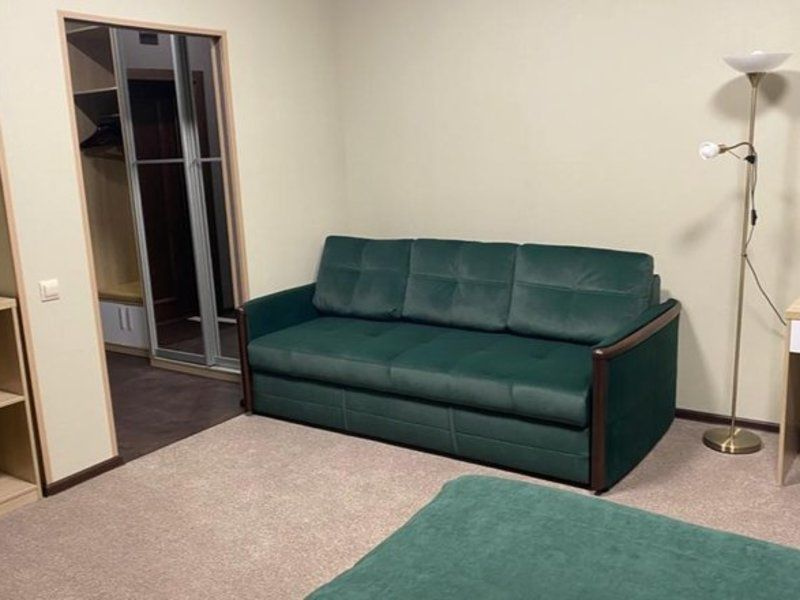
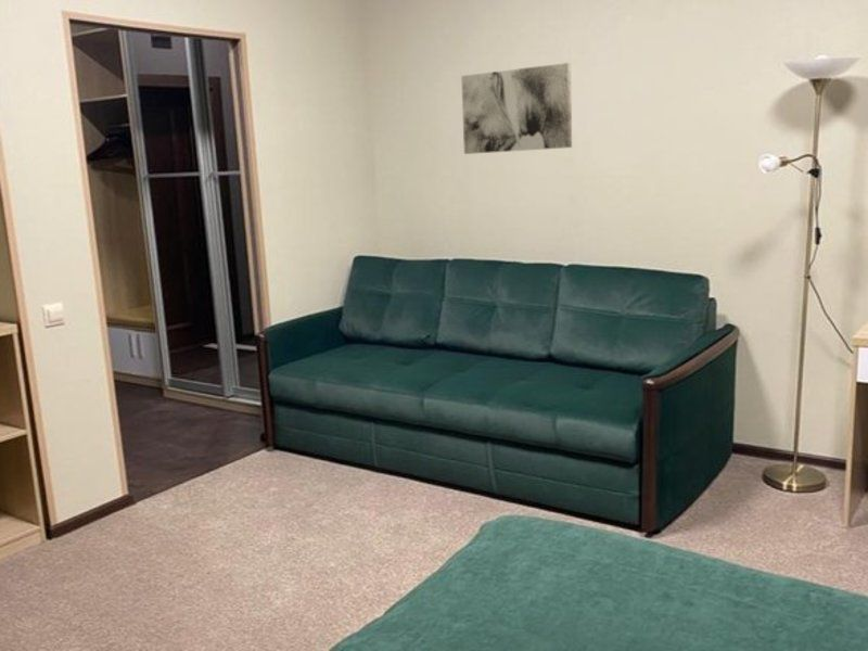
+ wall art [460,62,573,155]
